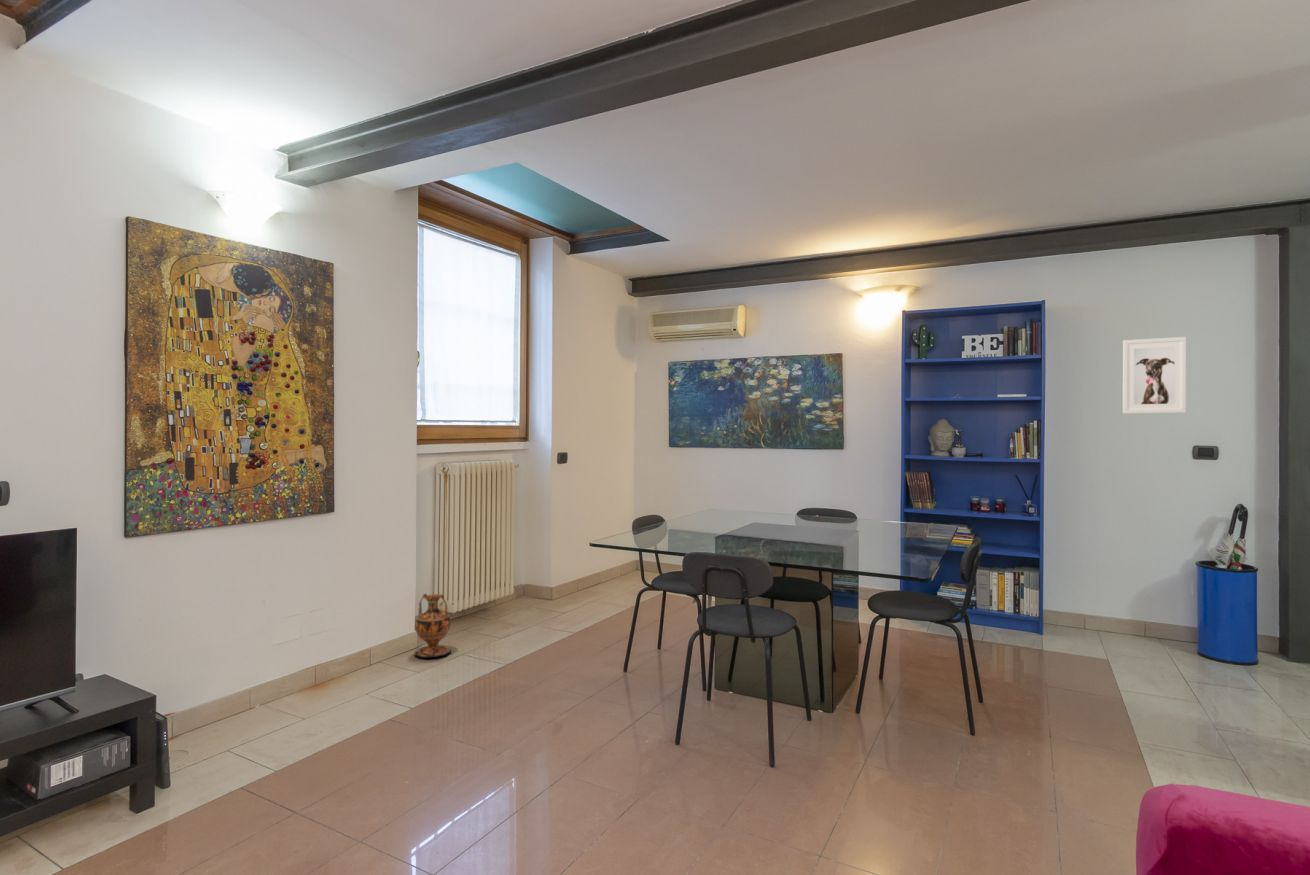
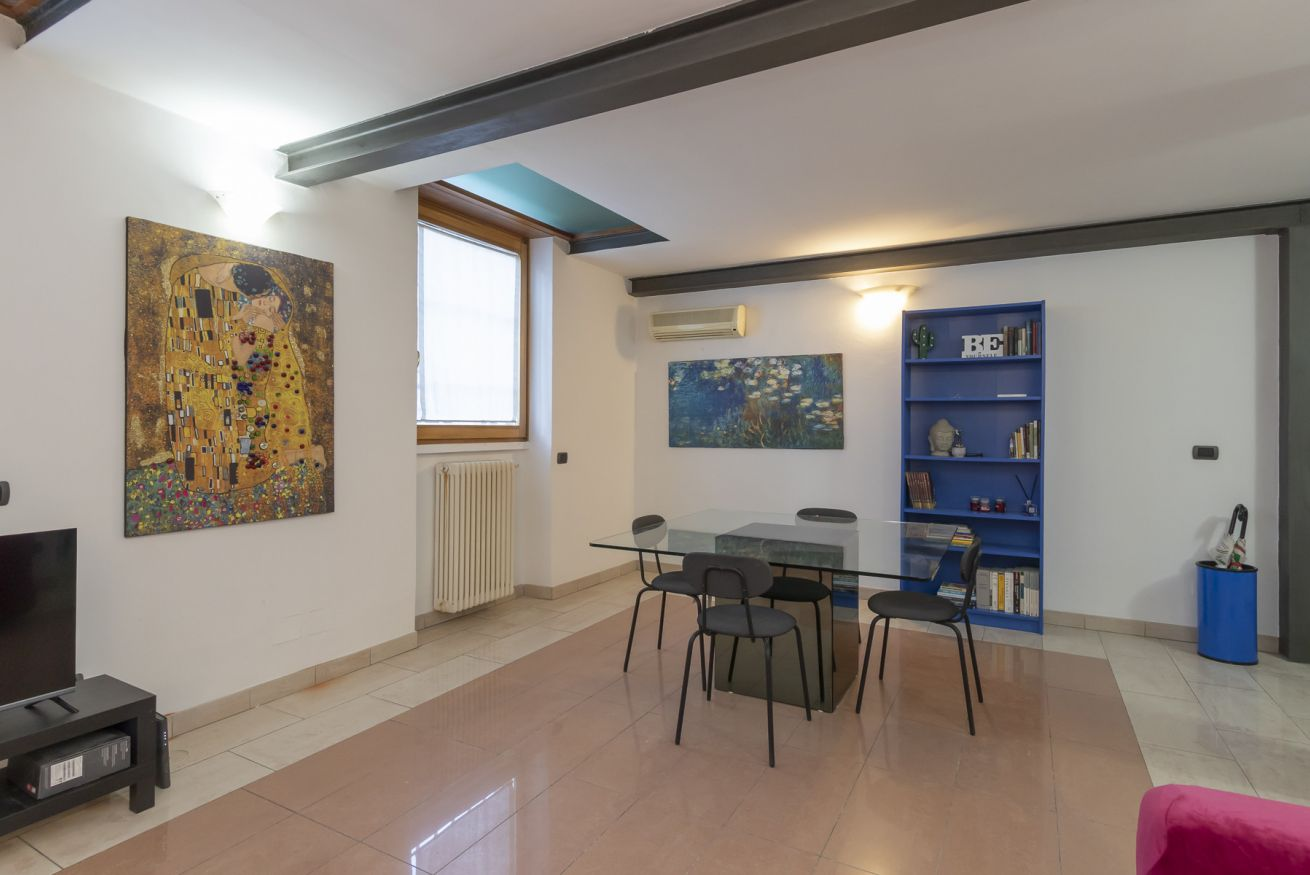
- vase [413,593,452,659]
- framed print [1122,336,1187,415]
